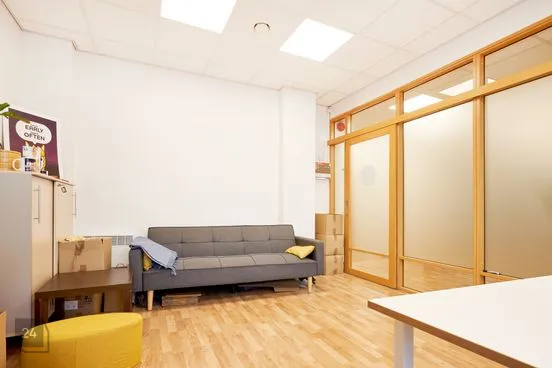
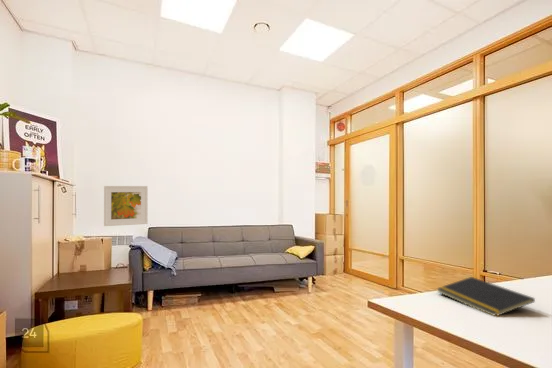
+ notepad [436,276,536,317]
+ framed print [103,185,149,227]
